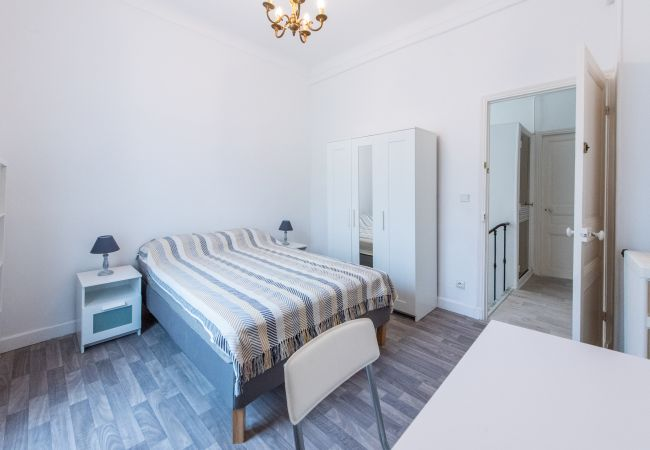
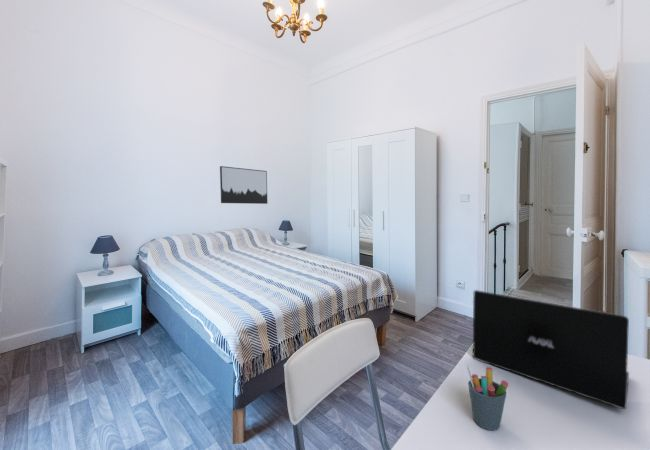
+ laptop [472,289,630,410]
+ pen holder [466,363,509,431]
+ wall art [219,165,268,205]
